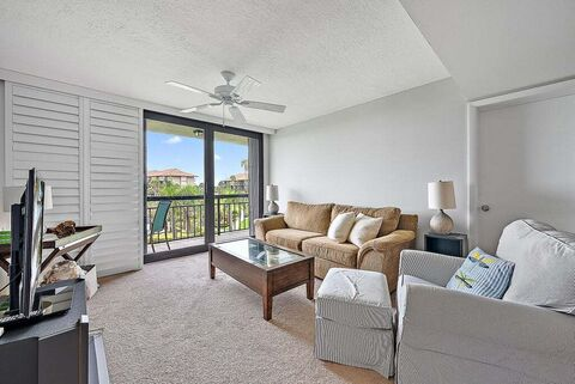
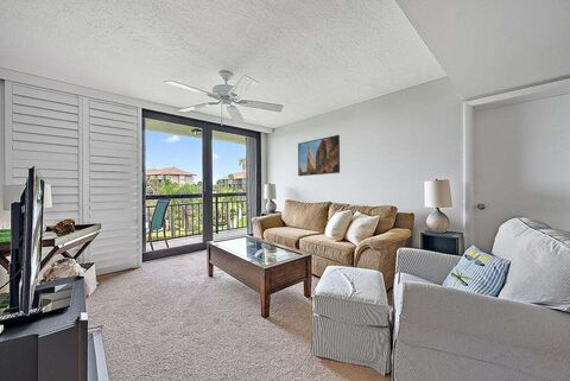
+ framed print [297,134,341,177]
